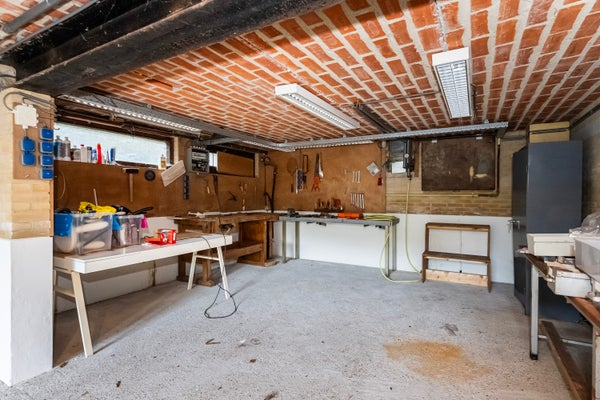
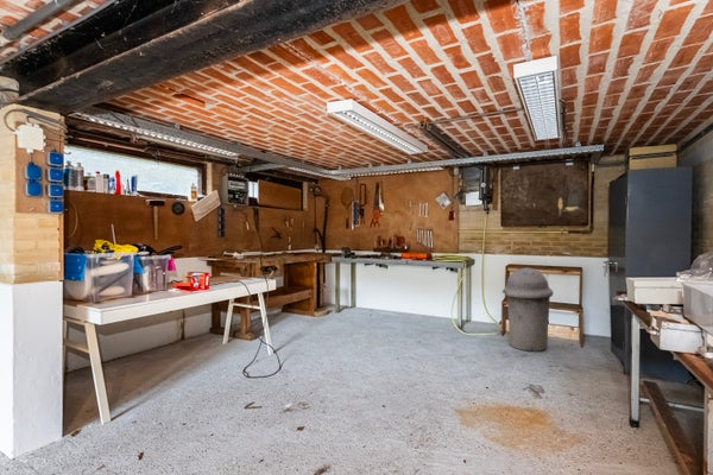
+ trash can [501,266,554,353]
